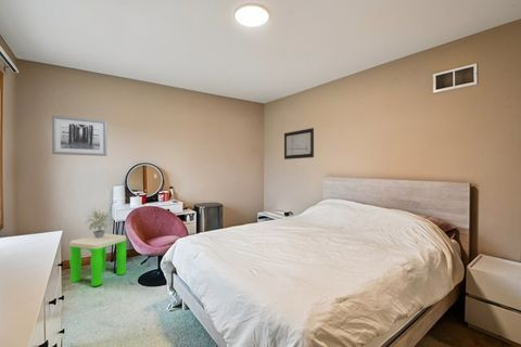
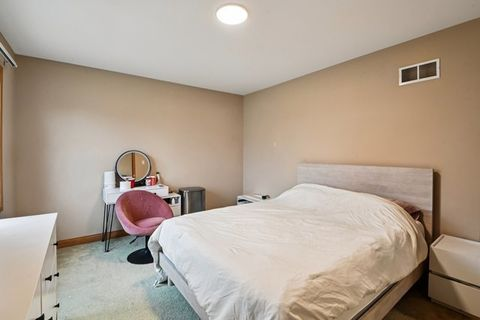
- wall art [283,127,315,160]
- stool [68,232,127,287]
- wall art [51,114,107,157]
- potted plant [86,208,113,239]
